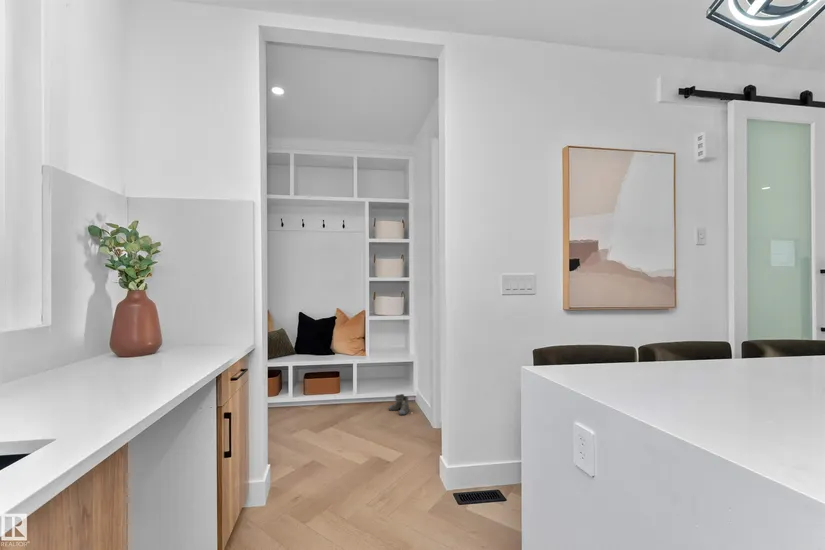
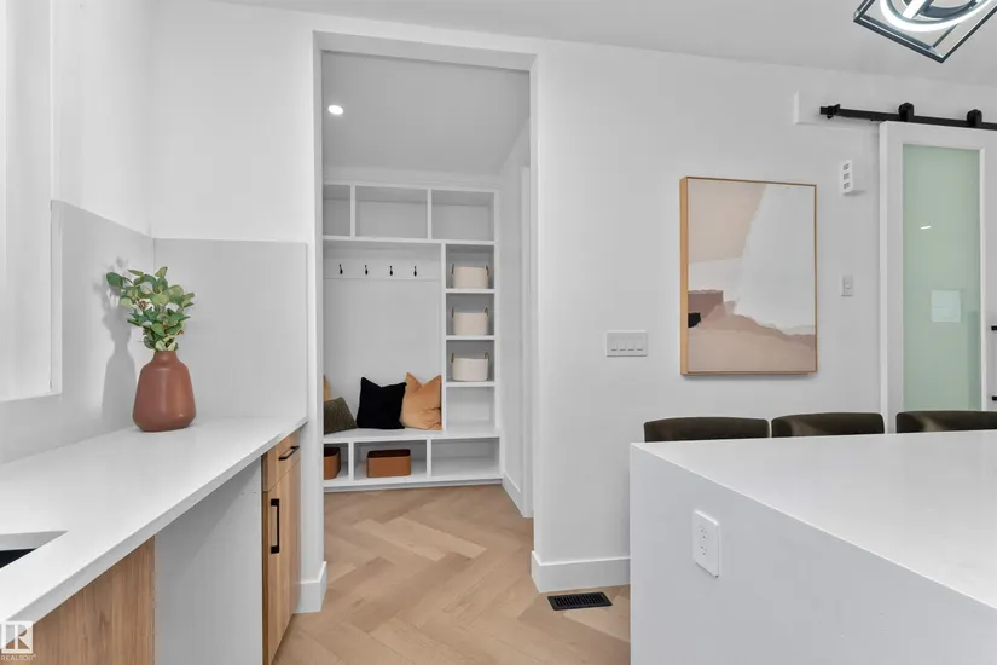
- boots [387,393,410,416]
